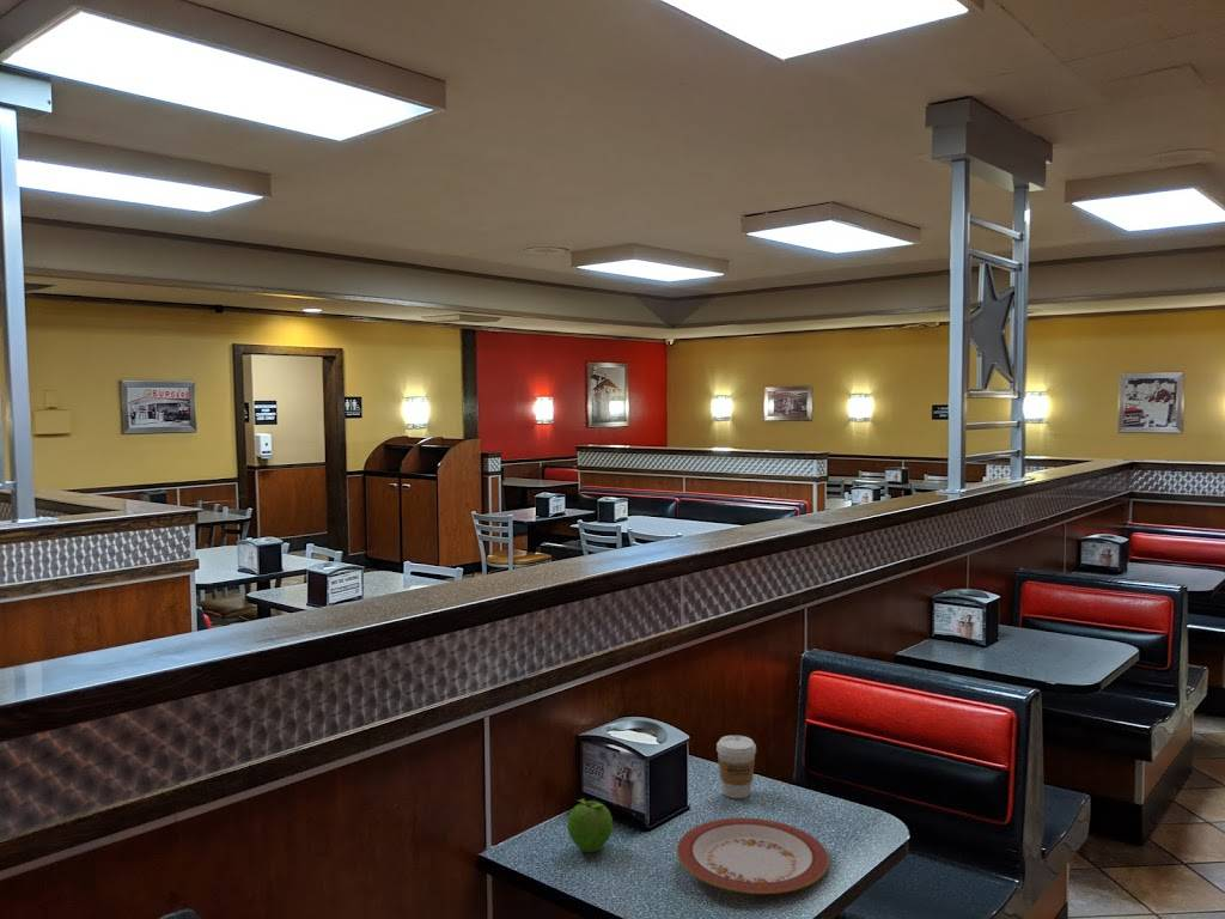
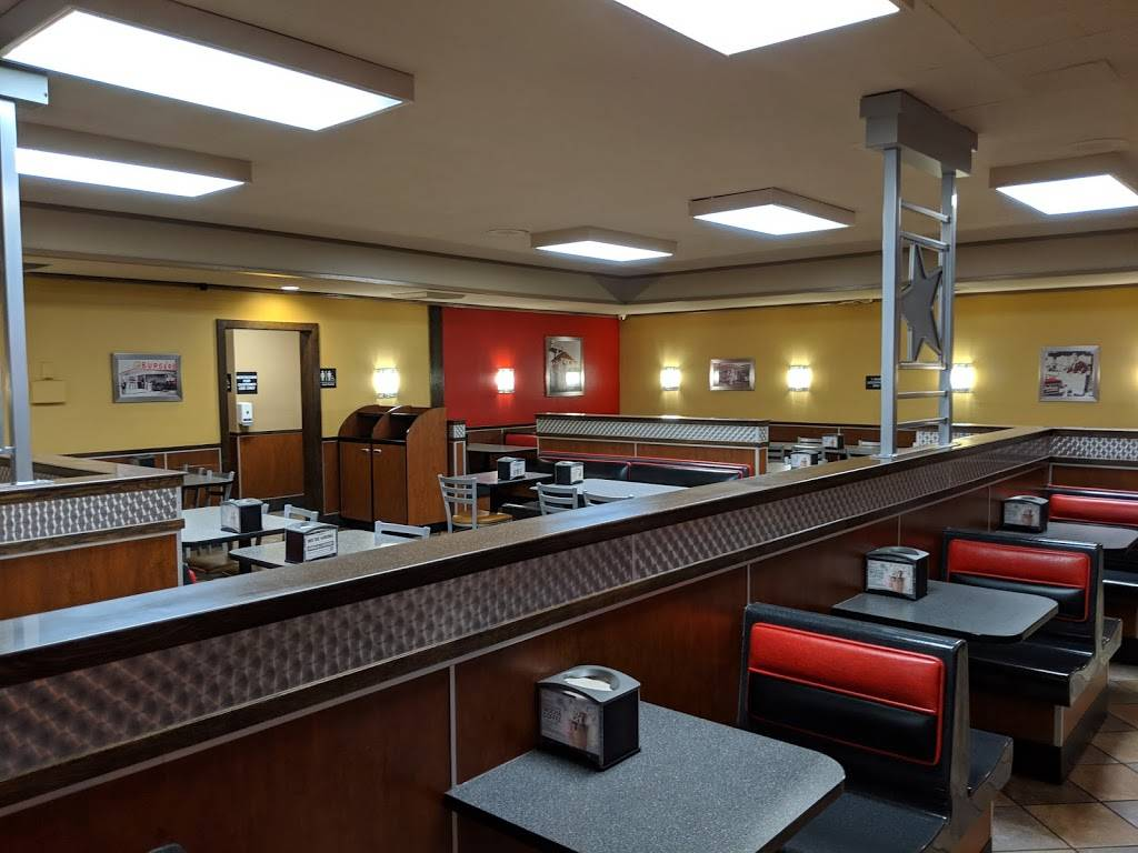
- plate [676,816,830,895]
- fruit [566,797,614,853]
- coffee cup [715,735,757,799]
